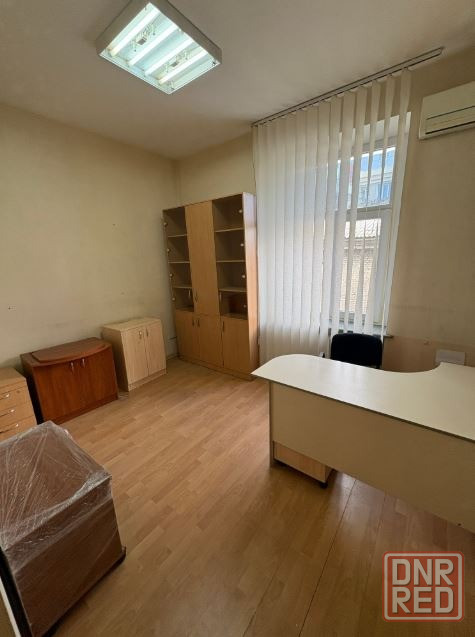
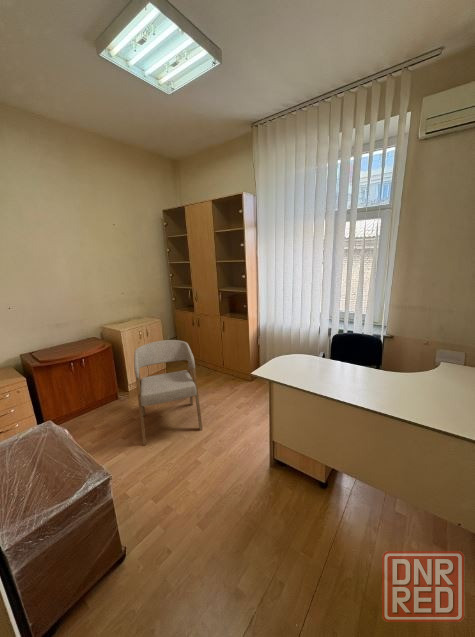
+ armchair [133,339,204,446]
